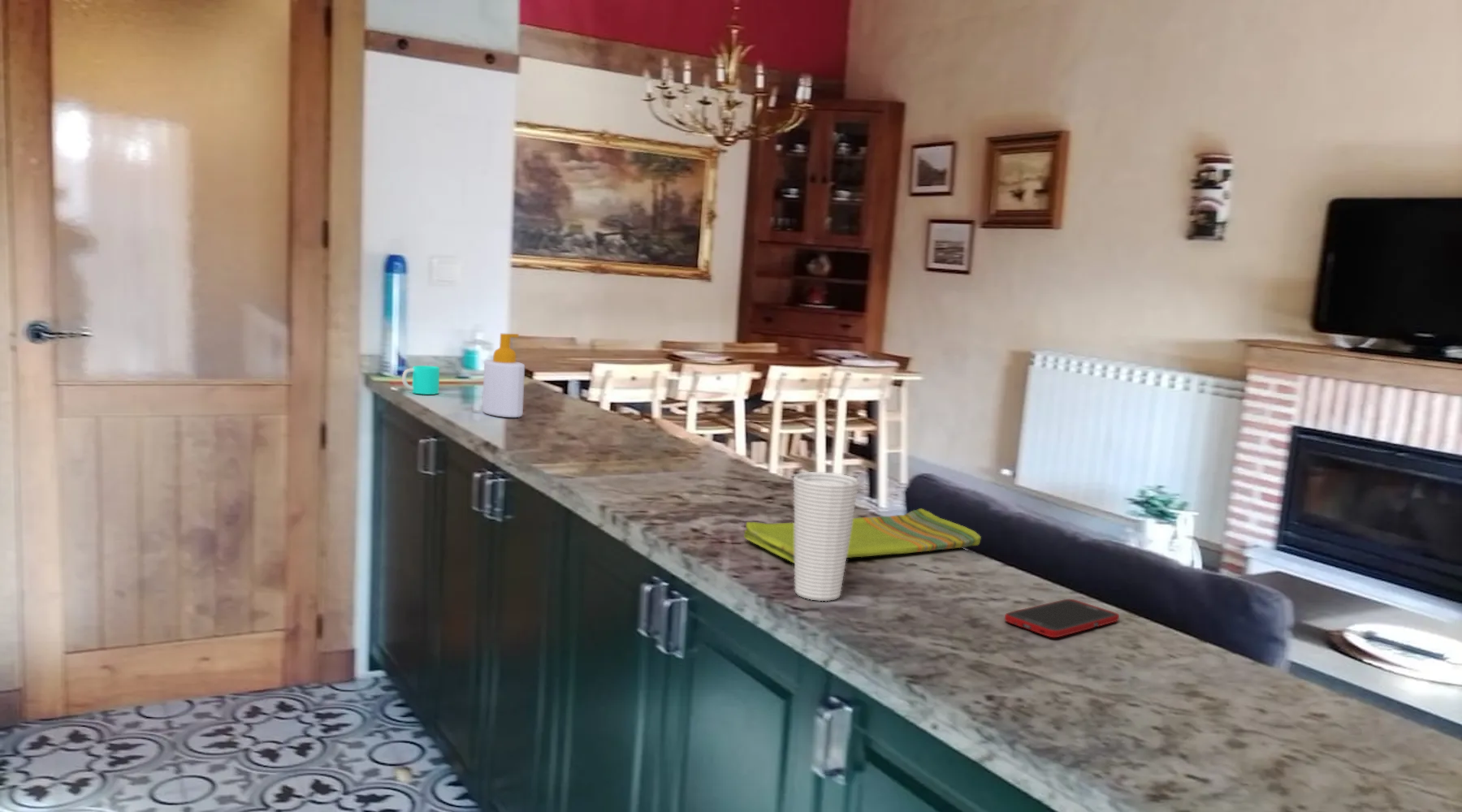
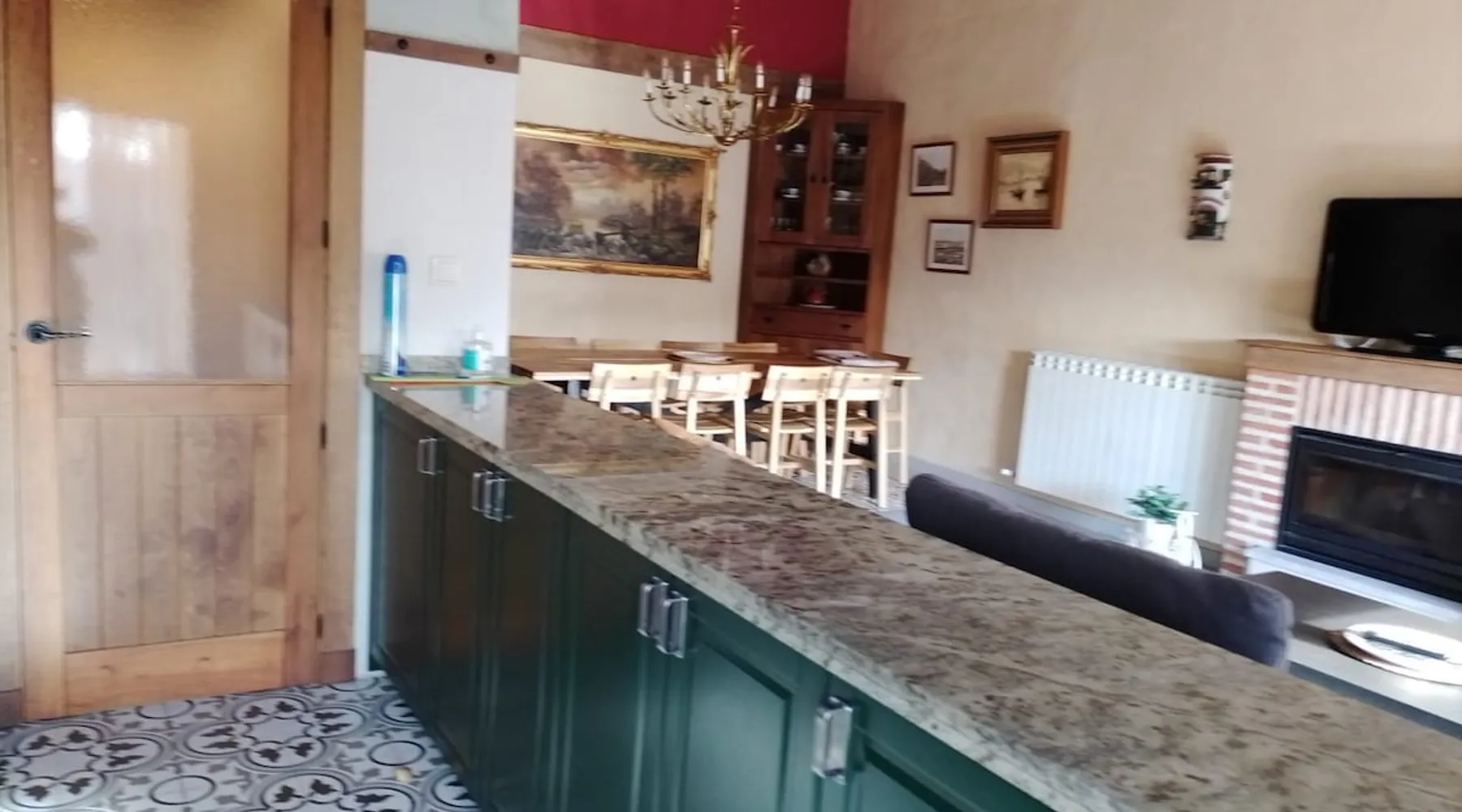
- dish towel [743,508,982,564]
- cup [793,471,860,602]
- cell phone [1004,598,1120,638]
- cup [401,365,440,395]
- soap bottle [482,333,526,418]
